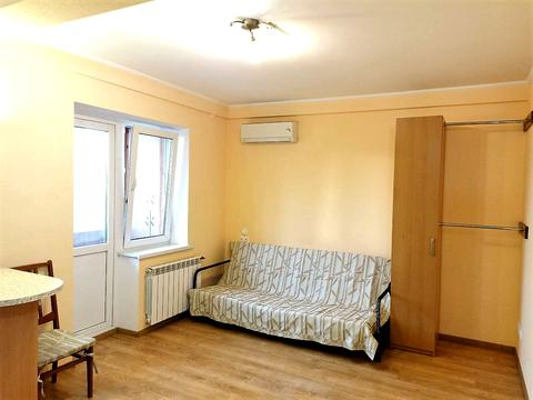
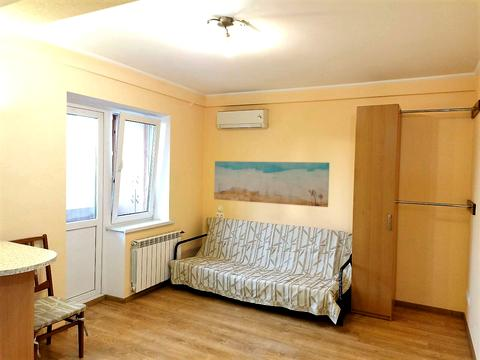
+ wall art [213,160,330,208]
